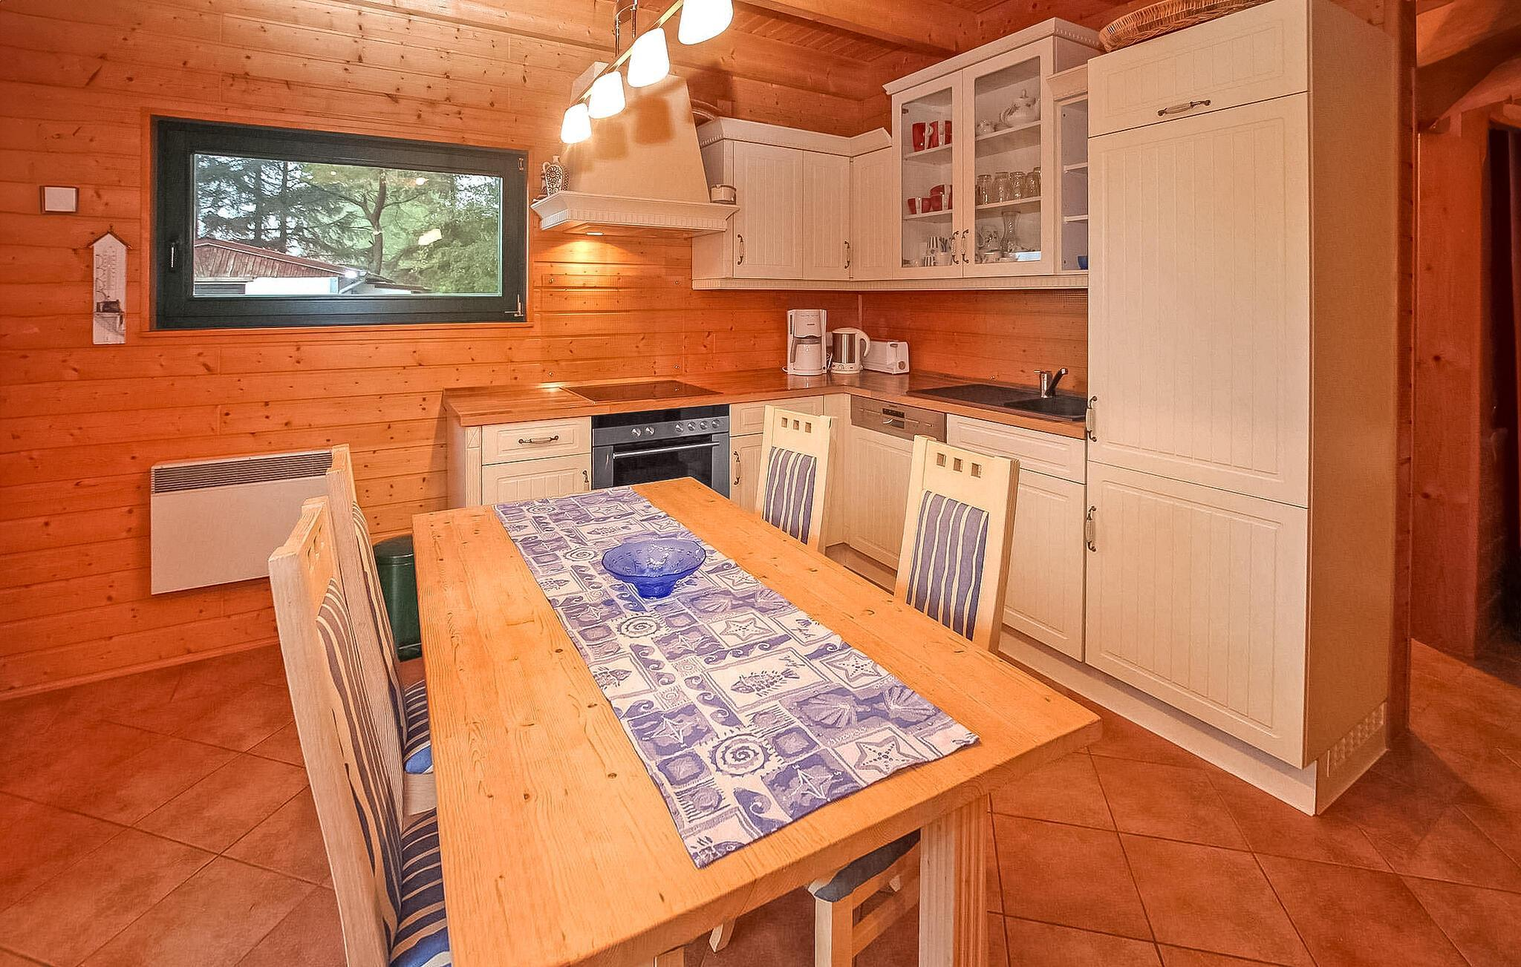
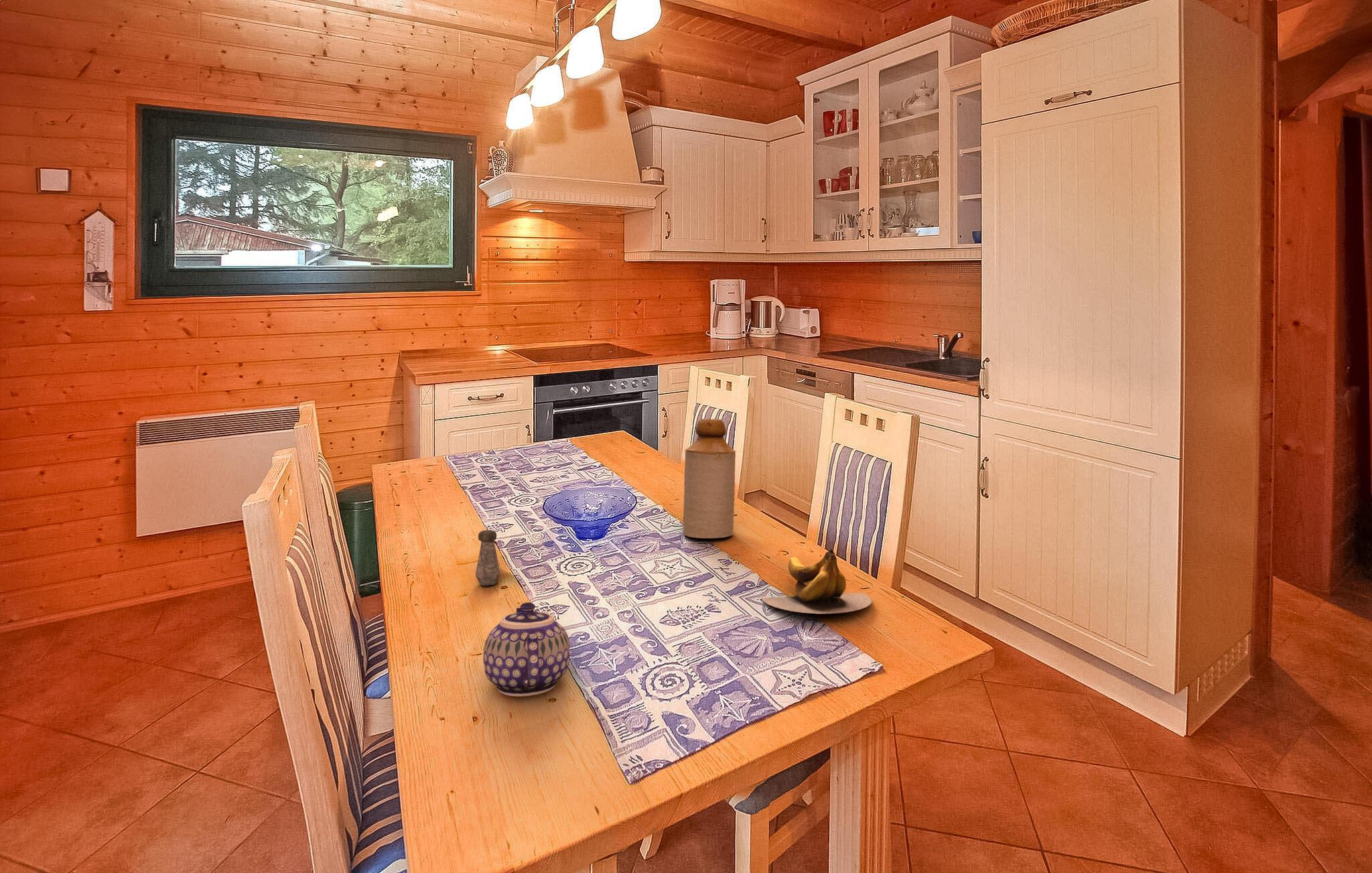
+ bottle [683,418,736,539]
+ salt shaker [475,529,501,586]
+ teapot [482,602,571,697]
+ banana [760,547,872,614]
